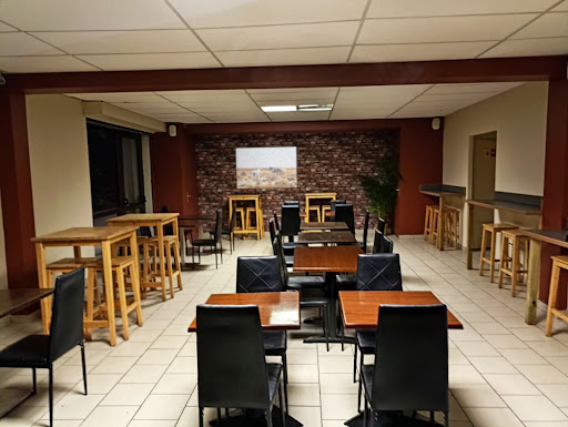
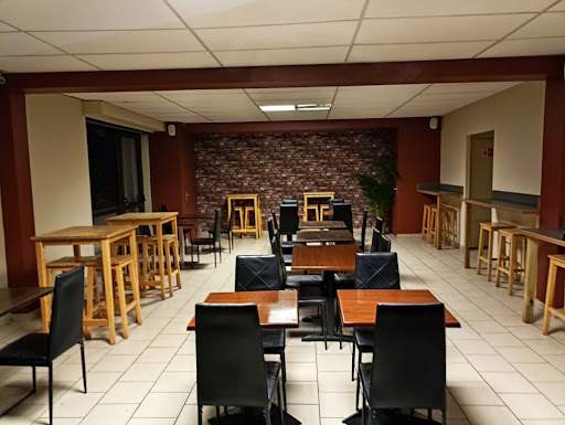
- wall art [235,146,298,190]
